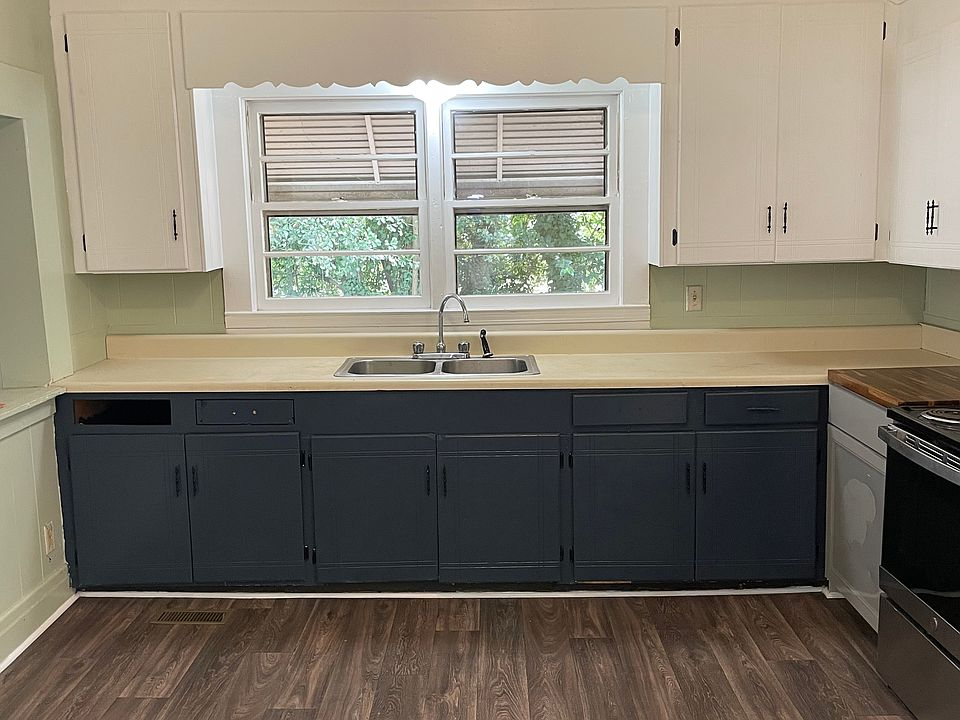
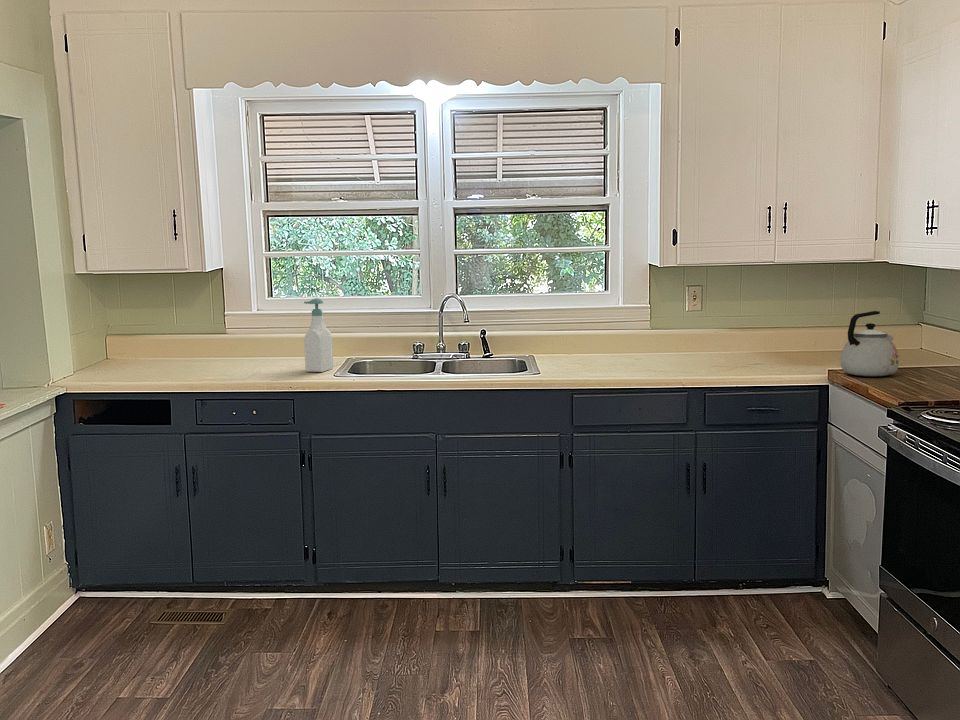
+ soap bottle [303,297,334,373]
+ kettle [839,310,900,377]
